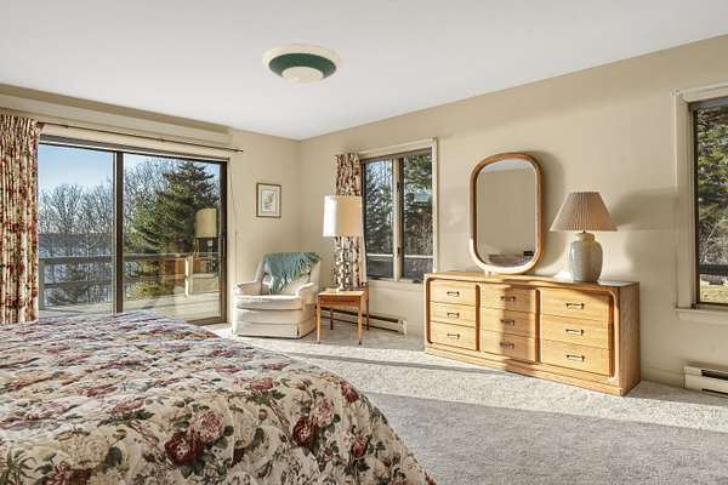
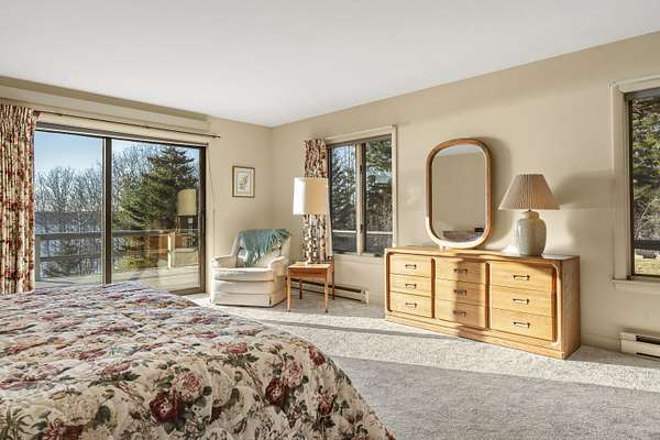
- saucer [261,42,343,85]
